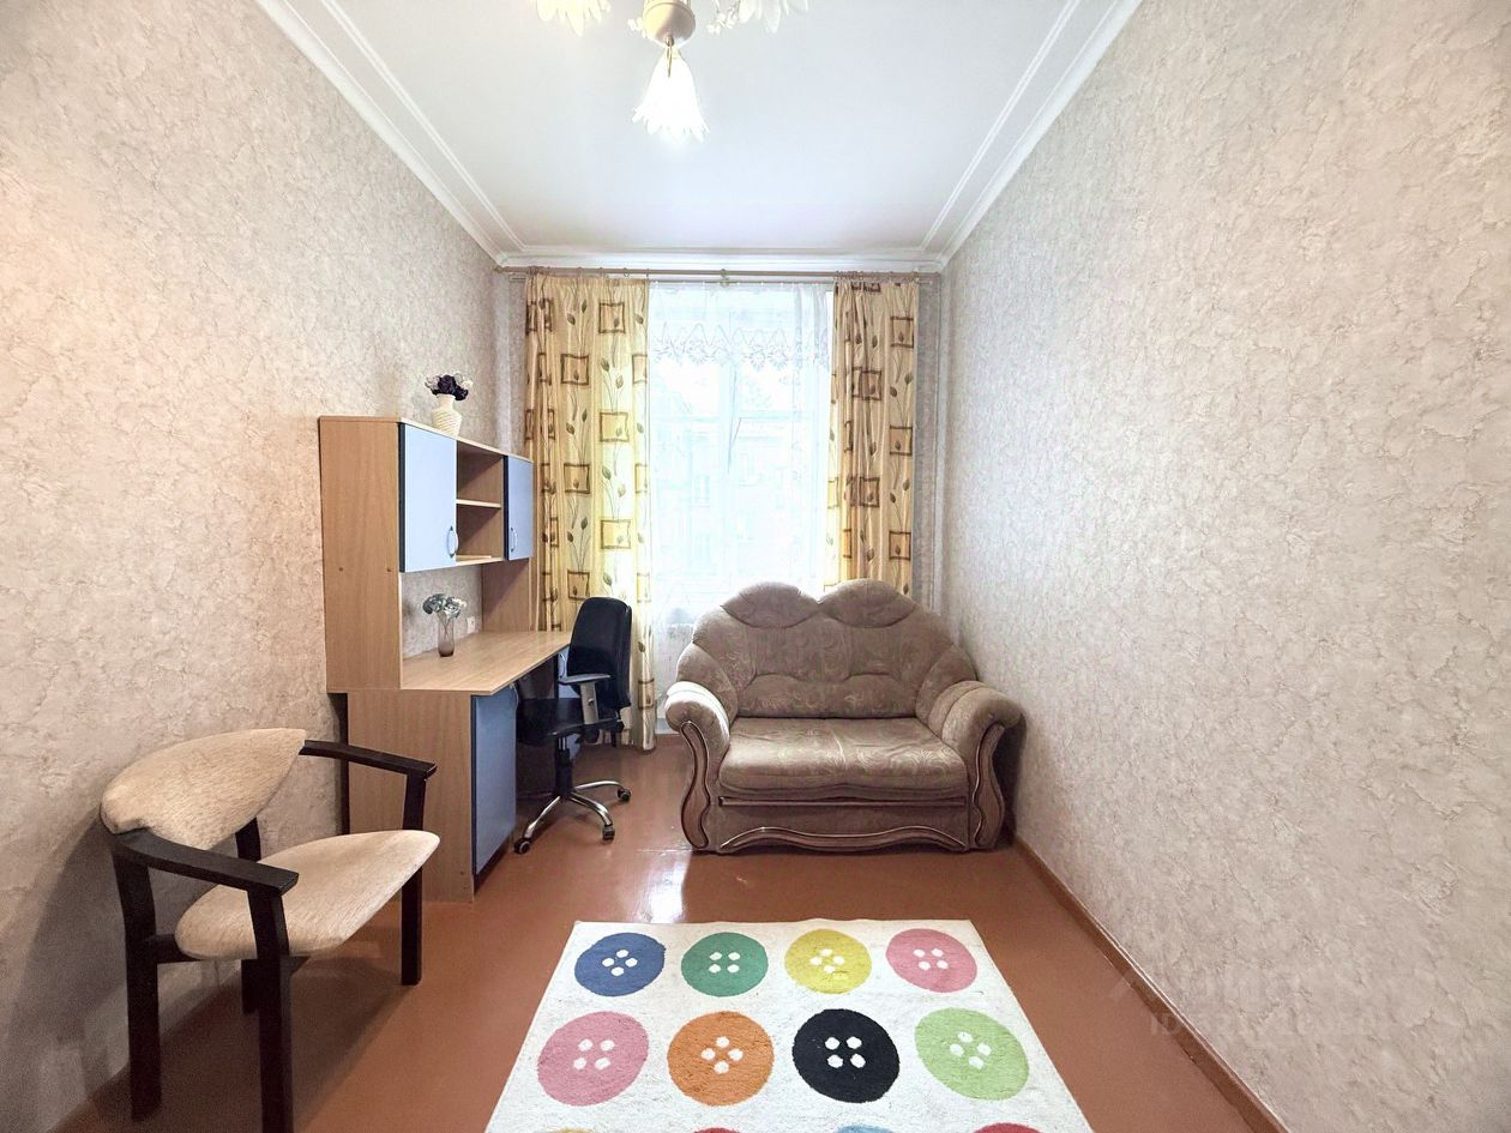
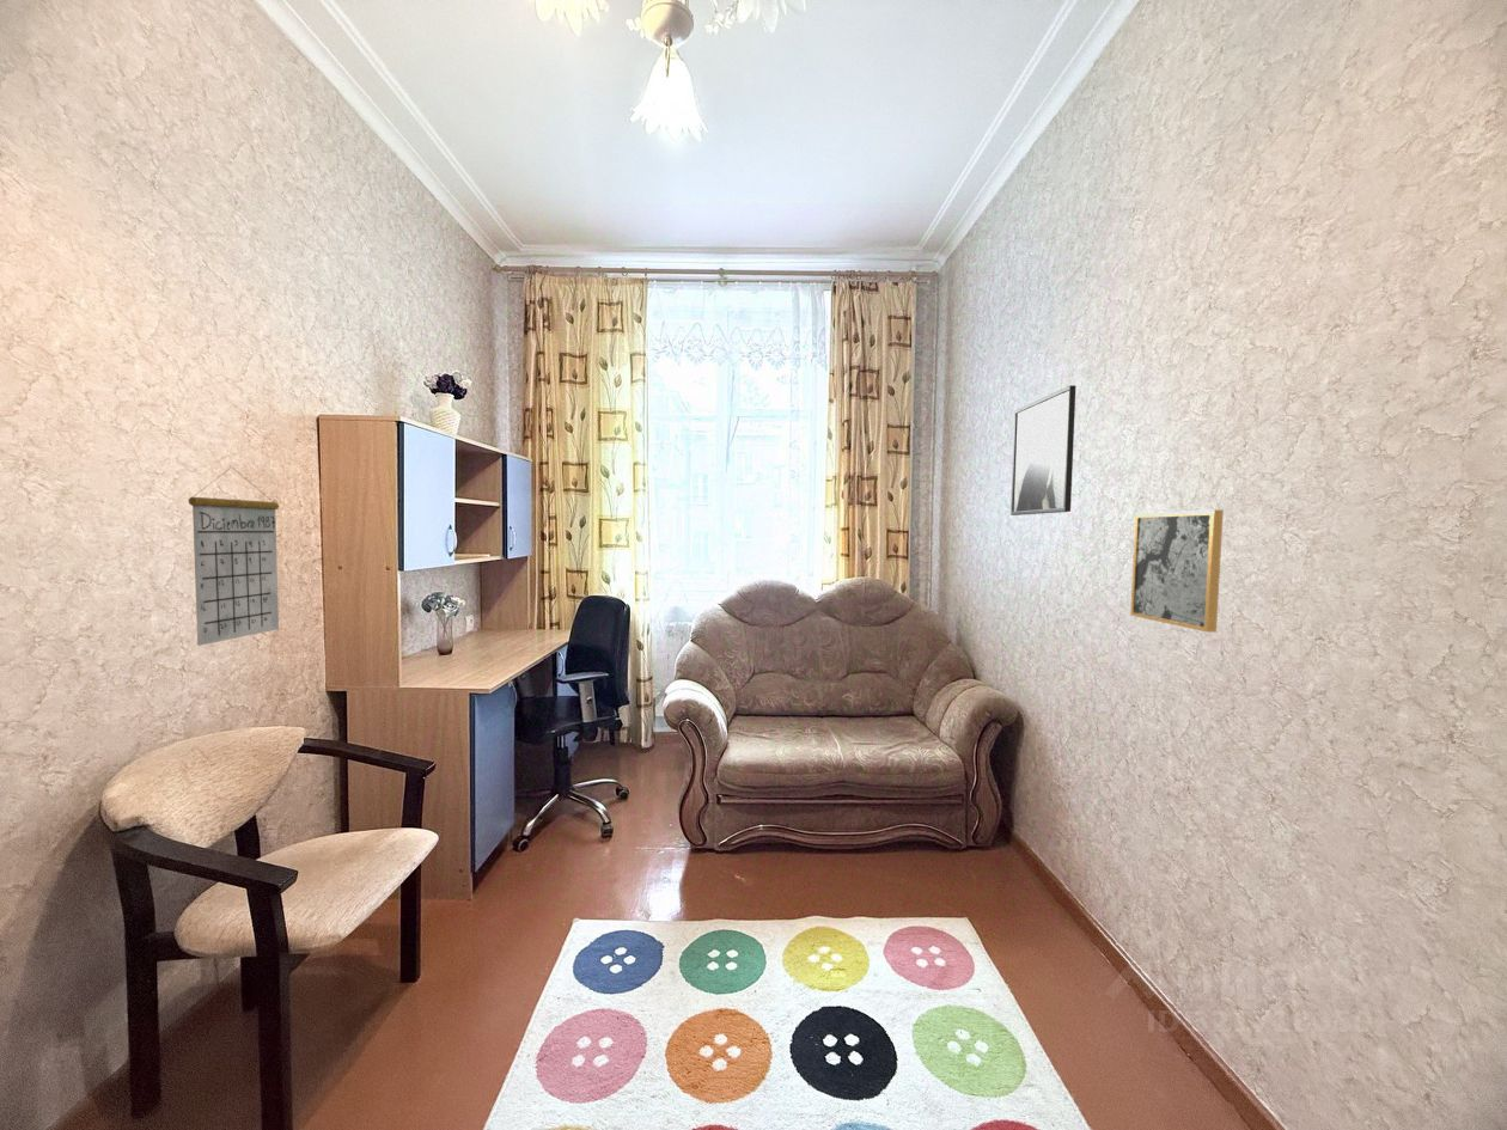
+ calendar [188,465,280,647]
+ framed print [1009,384,1078,517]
+ wall art [1129,508,1225,634]
